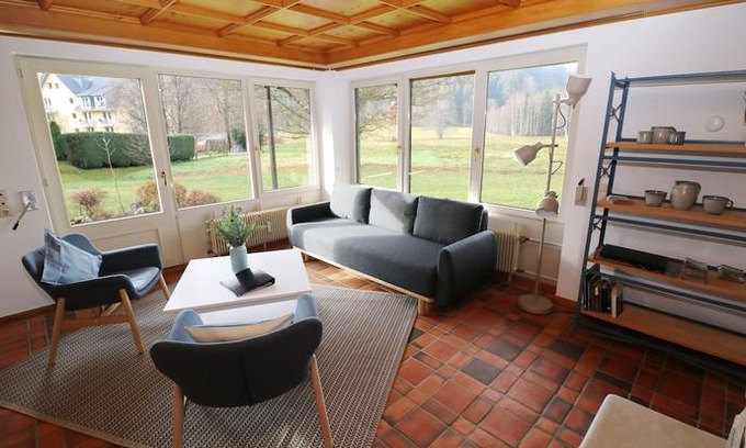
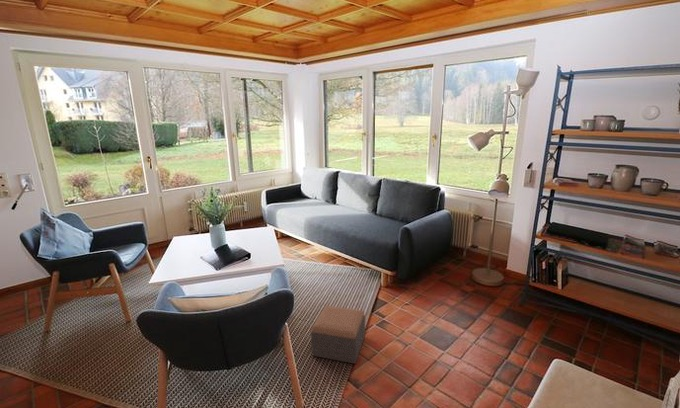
+ footstool [310,305,366,365]
